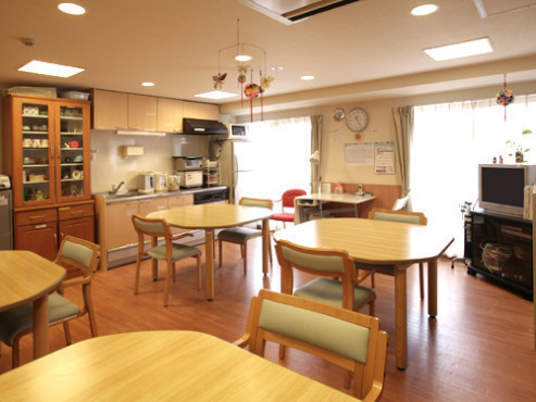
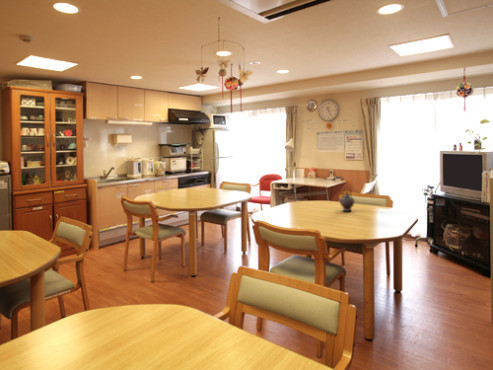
+ teapot [336,186,356,212]
